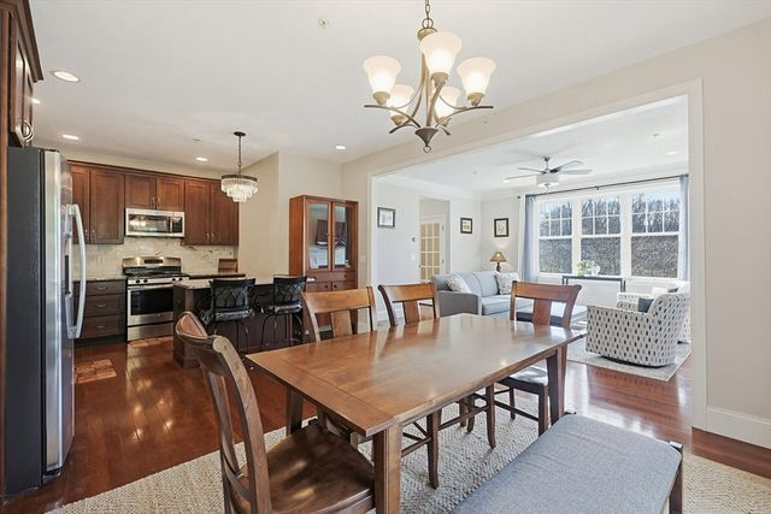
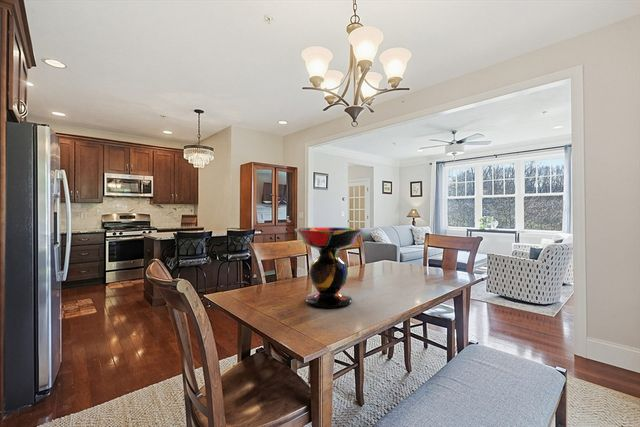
+ decorative bowl [294,226,364,310]
